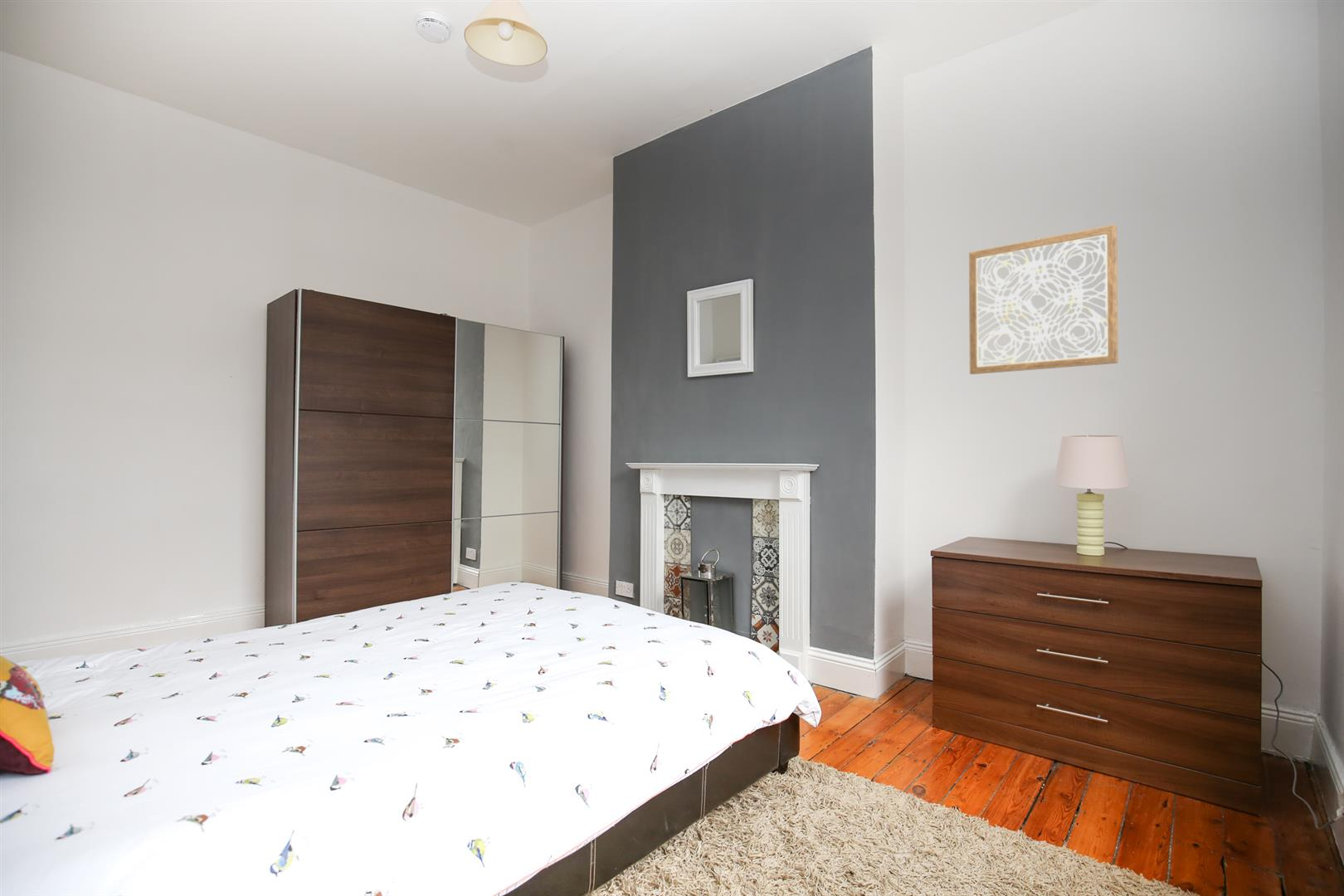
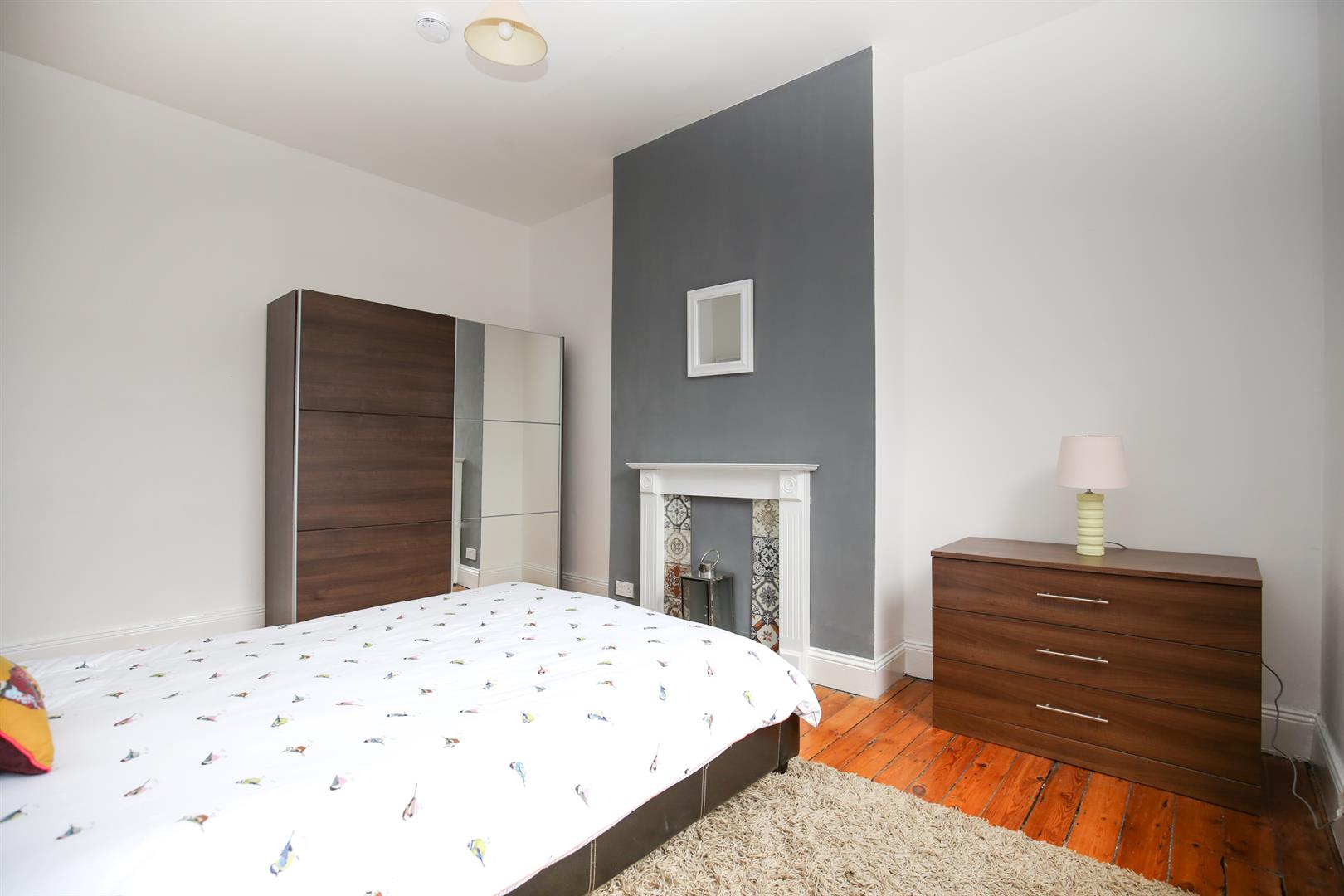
- wall art [968,223,1118,375]
